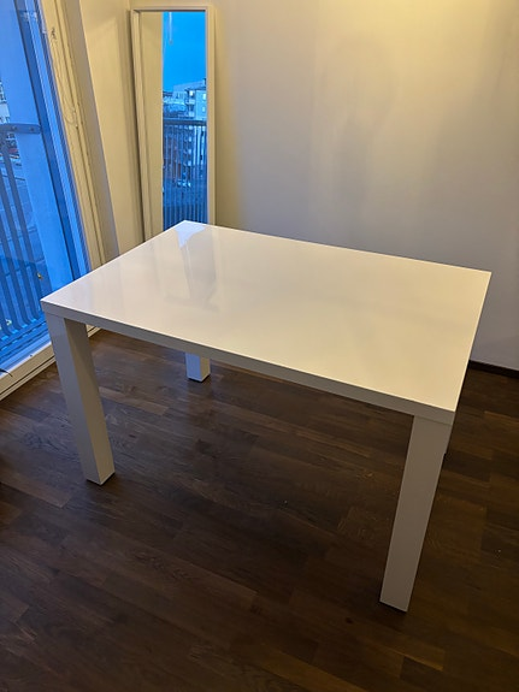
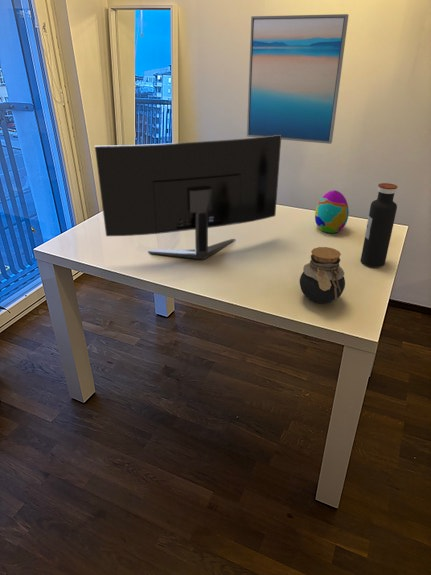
+ decorative egg [314,189,350,234]
+ wall art [246,13,350,145]
+ monitor [94,135,282,260]
+ water bottle [360,182,398,268]
+ jar [299,246,346,304]
